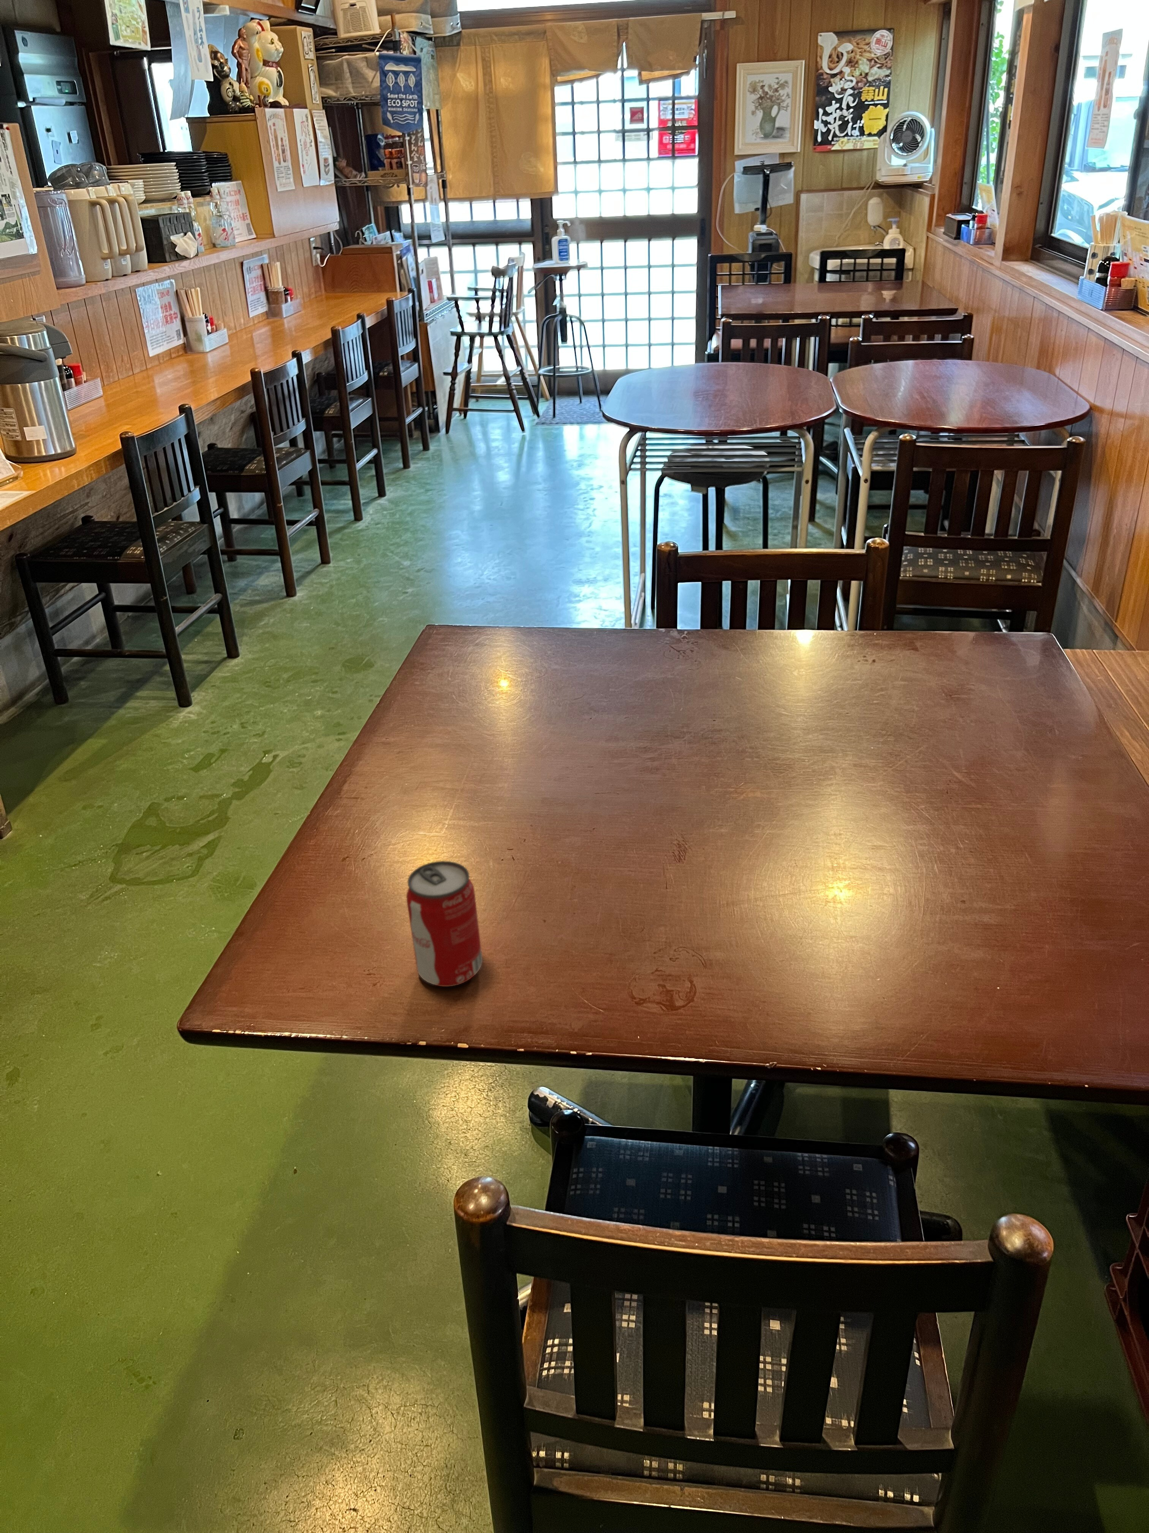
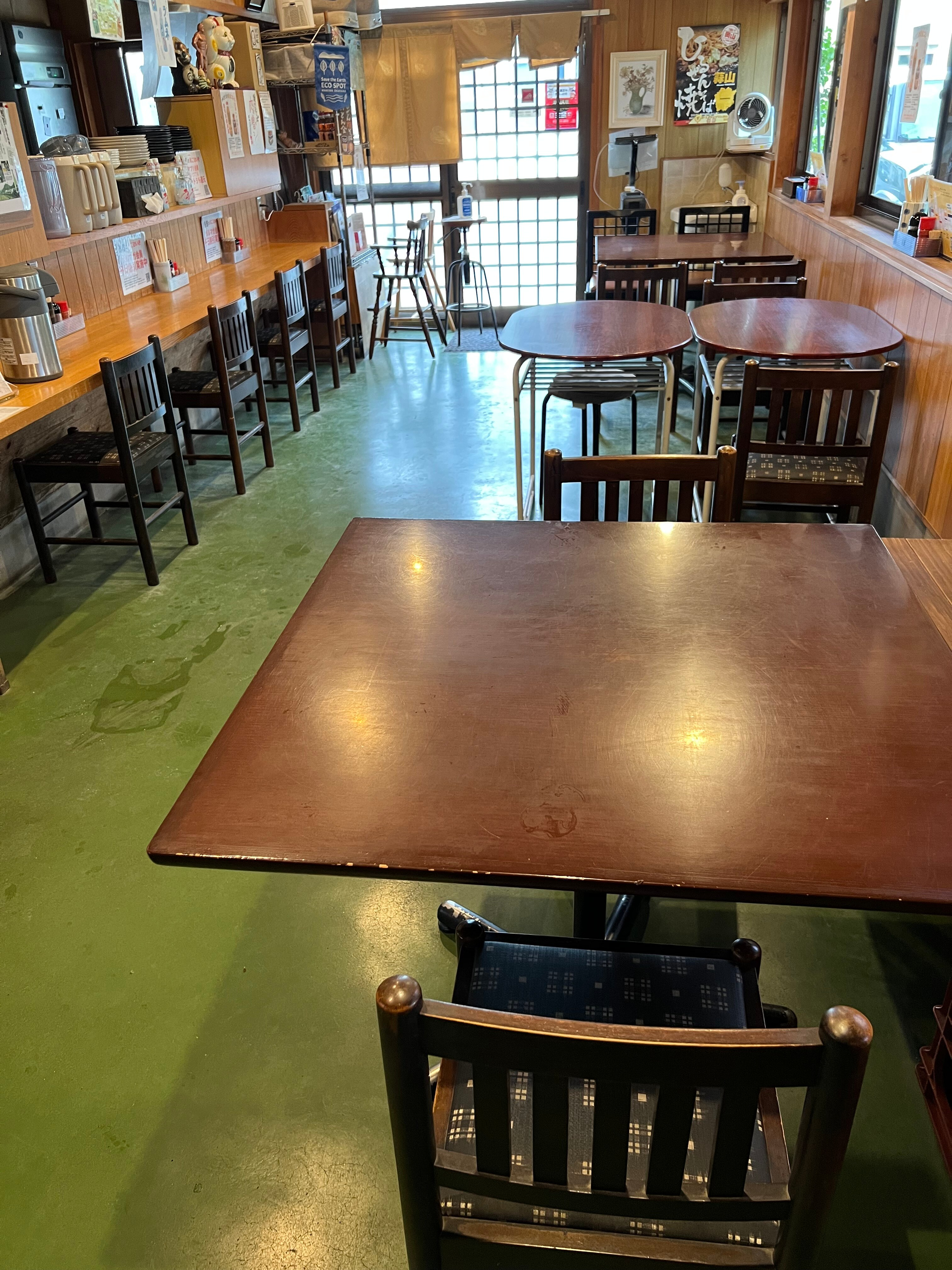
- beverage can [406,861,483,987]
